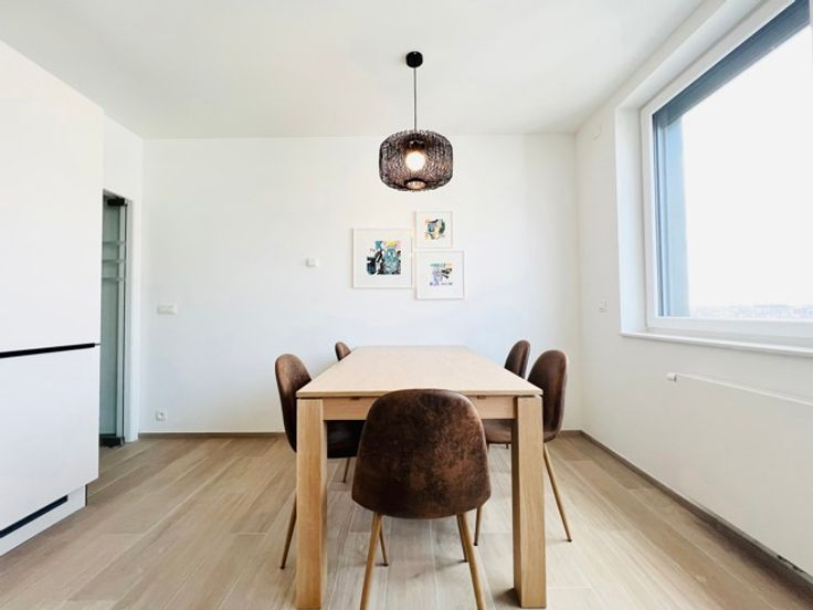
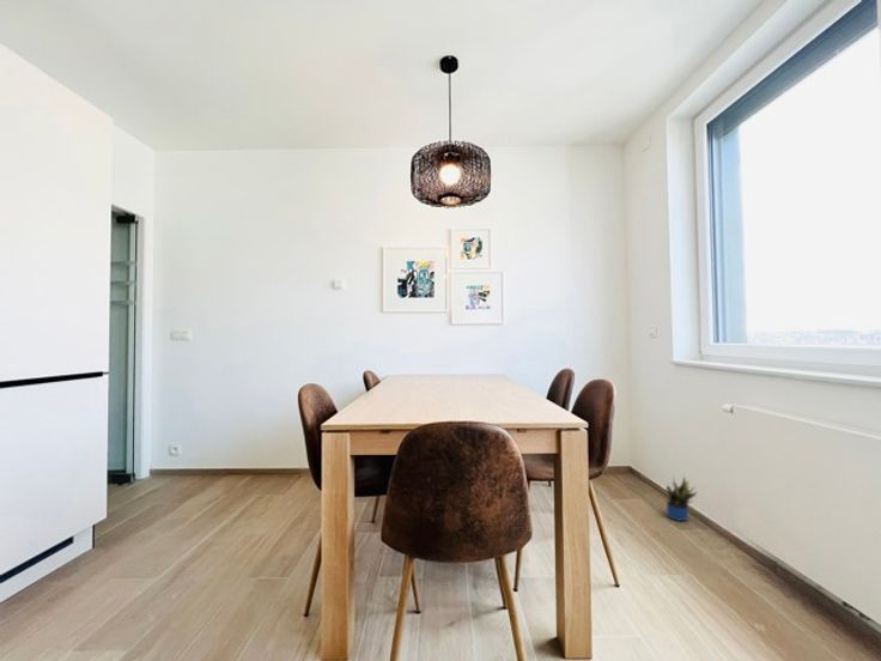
+ potted plant [662,474,698,522]
